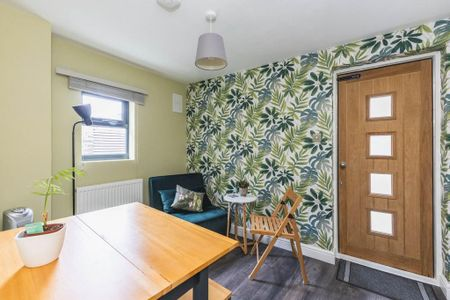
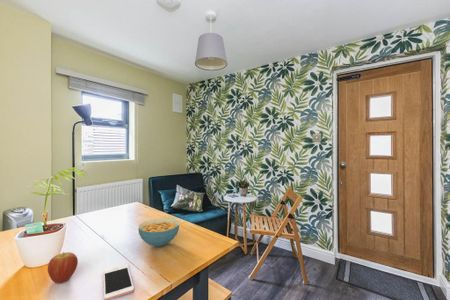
+ cereal bowl [137,217,180,247]
+ fruit [47,251,79,284]
+ cell phone [102,264,135,300]
